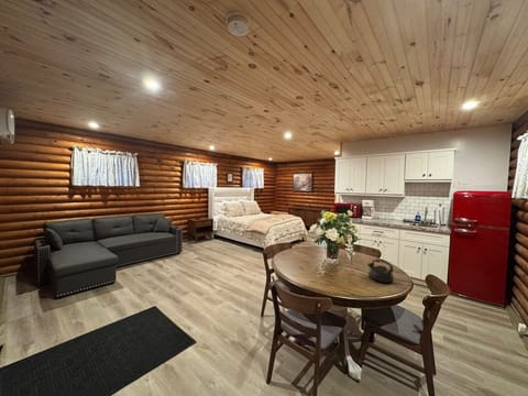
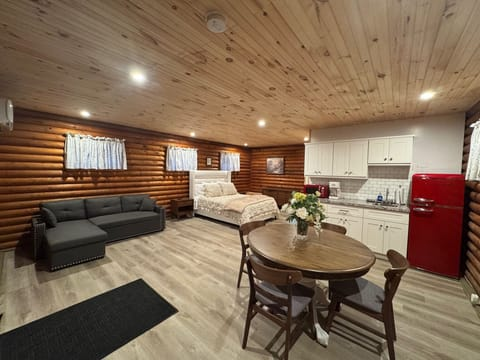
- teapot [366,258,395,284]
